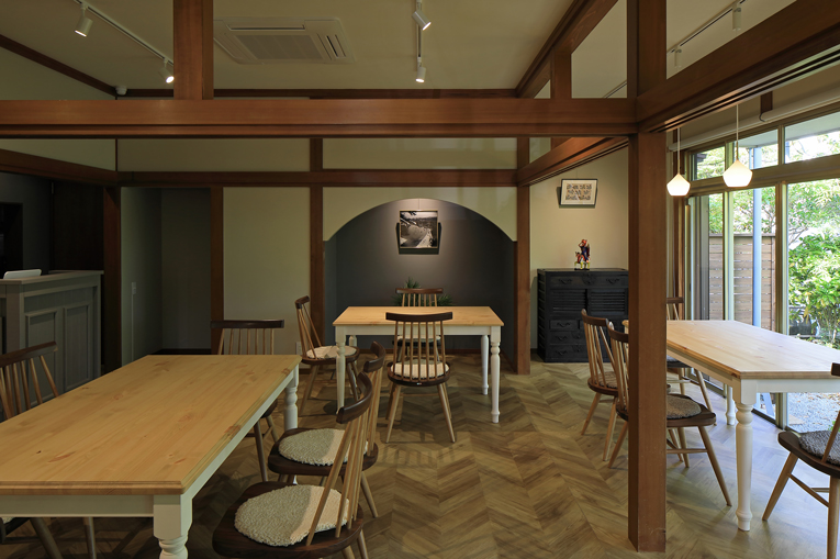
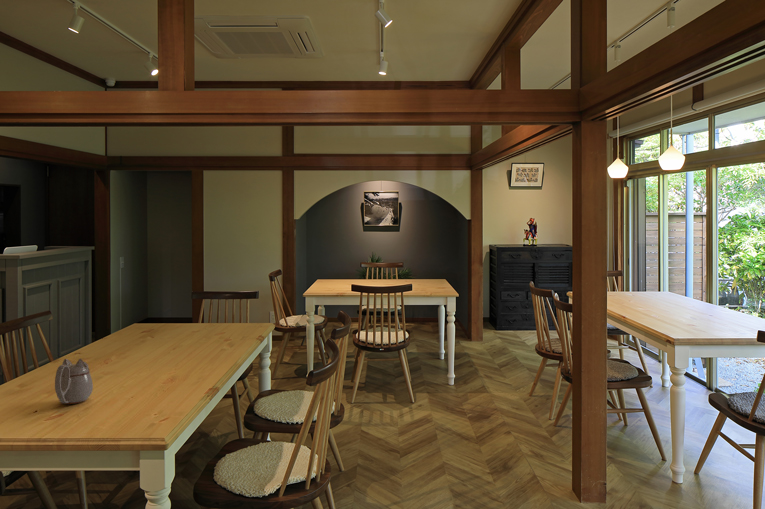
+ teapot [54,358,94,405]
